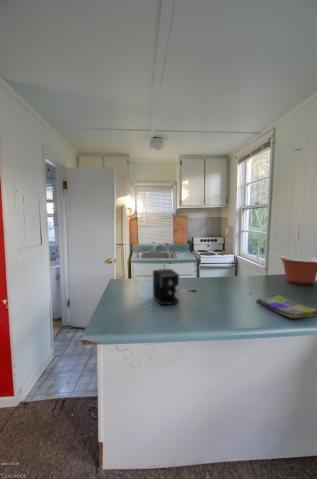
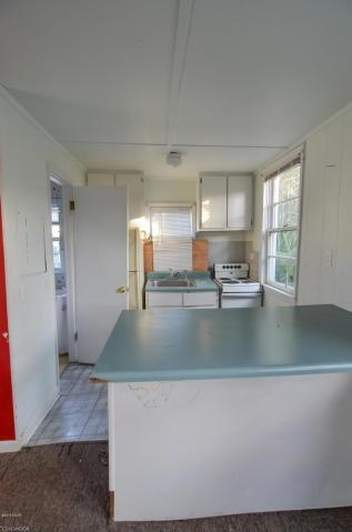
- mixing bowl [279,255,317,285]
- dish towel [255,294,317,320]
- coffee maker [152,268,197,306]
